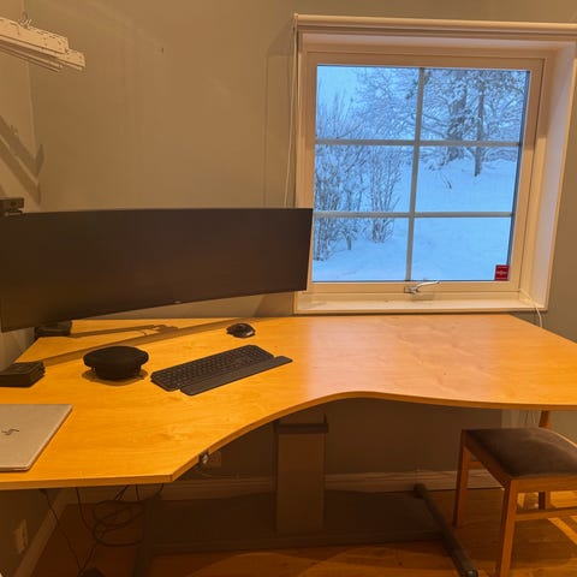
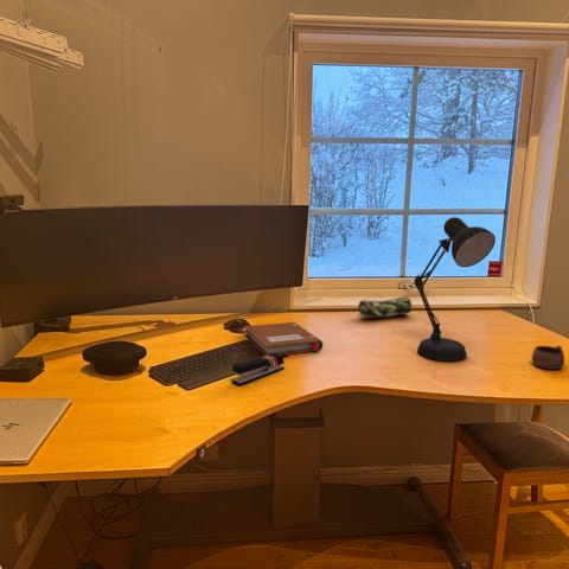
+ desk lamp [413,216,497,362]
+ notebook [243,321,324,357]
+ stapler [231,353,286,386]
+ pencil case [358,295,413,319]
+ cup [531,345,565,371]
